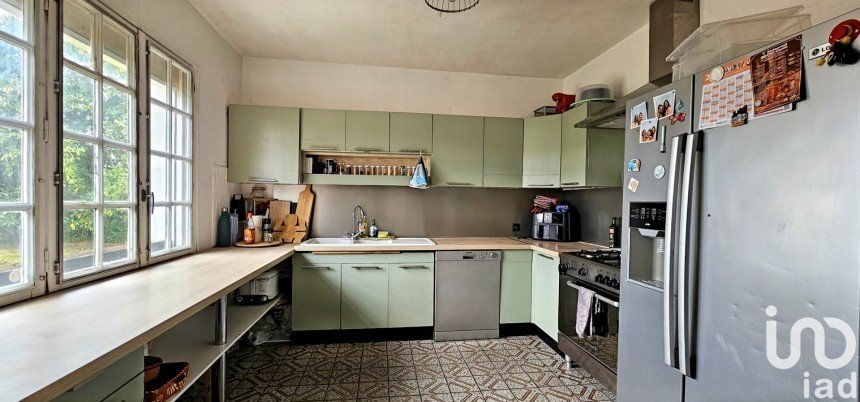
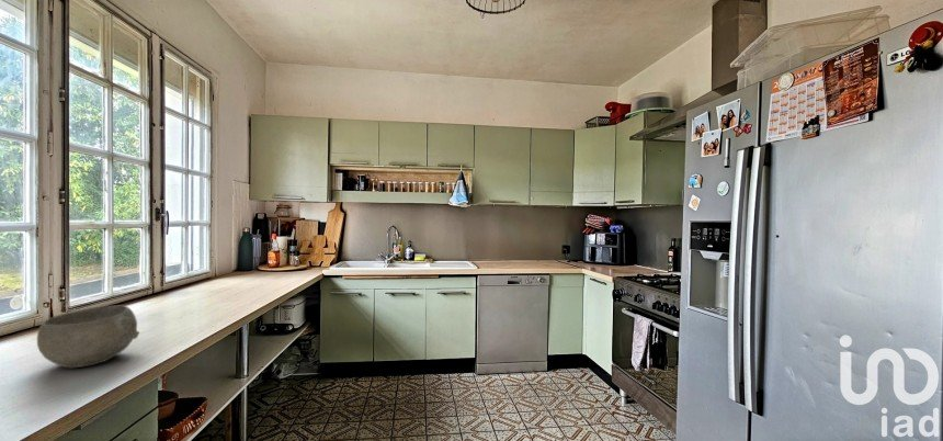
+ bowl [36,304,140,369]
